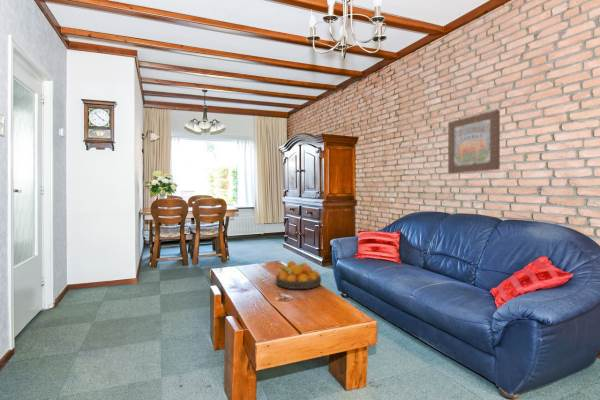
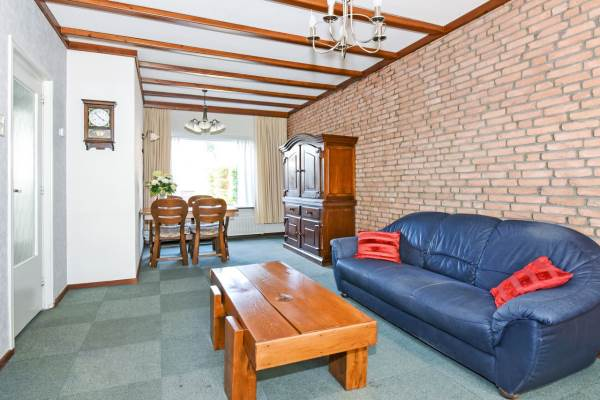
- fruit bowl [275,260,322,290]
- wall art [447,109,501,175]
